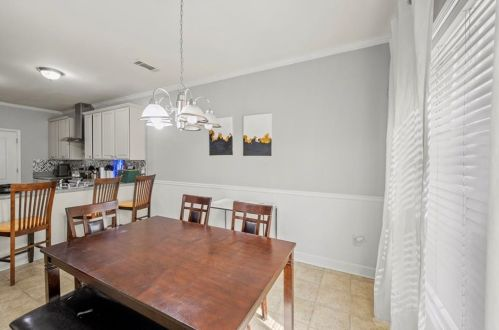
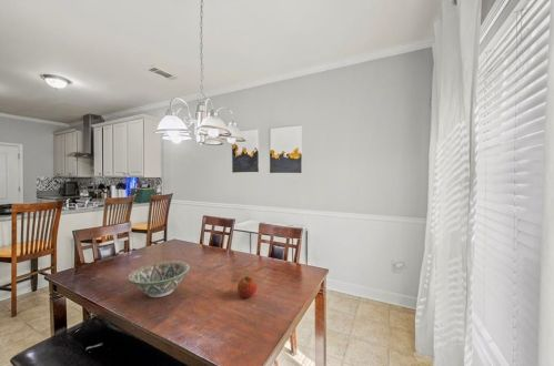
+ fruit [236,275,258,298]
+ decorative bowl [127,260,191,298]
